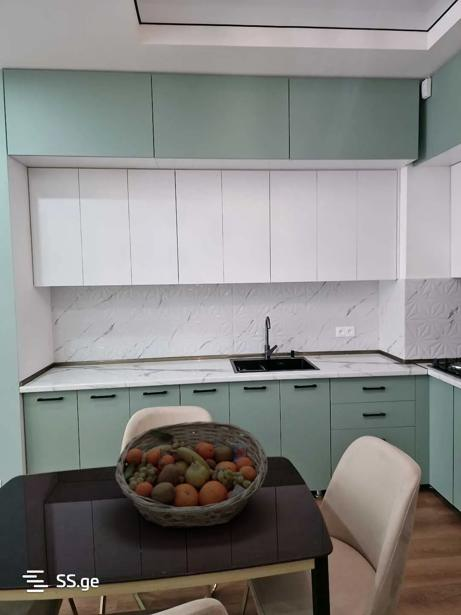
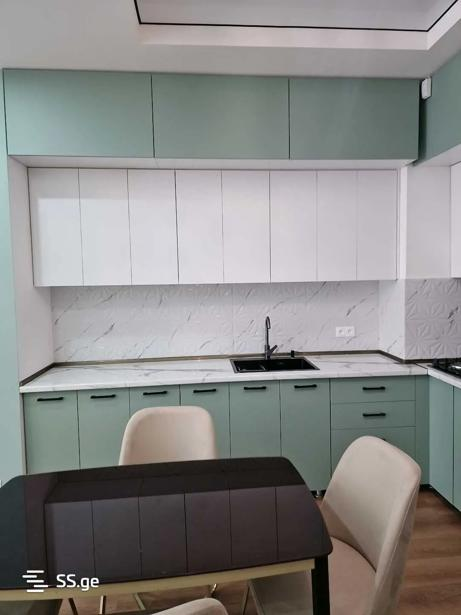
- fruit basket [114,420,269,530]
